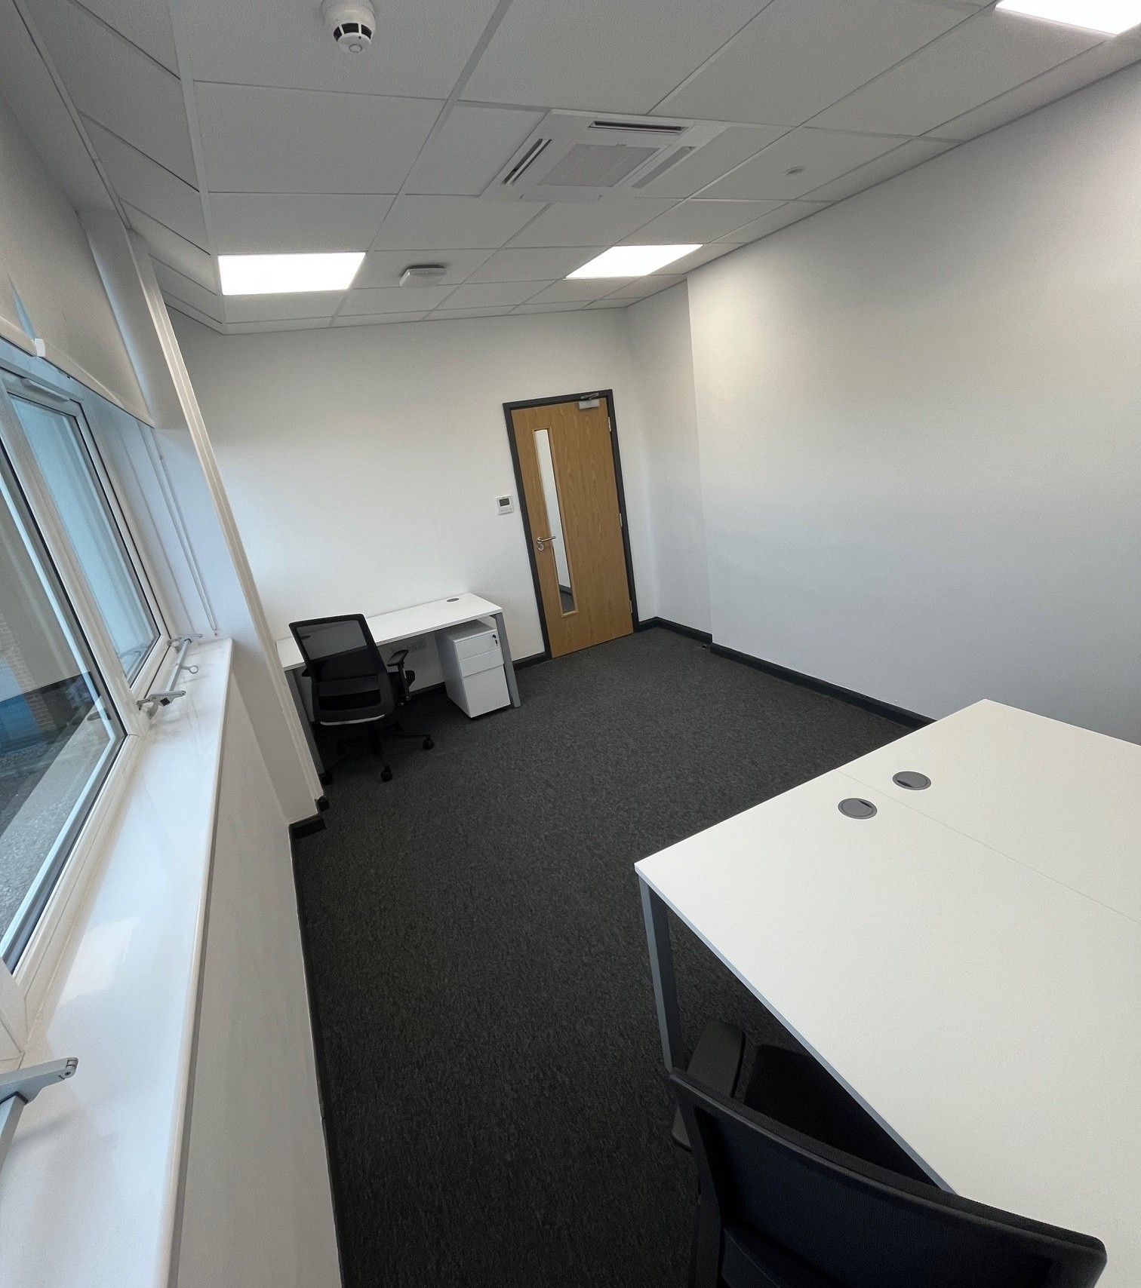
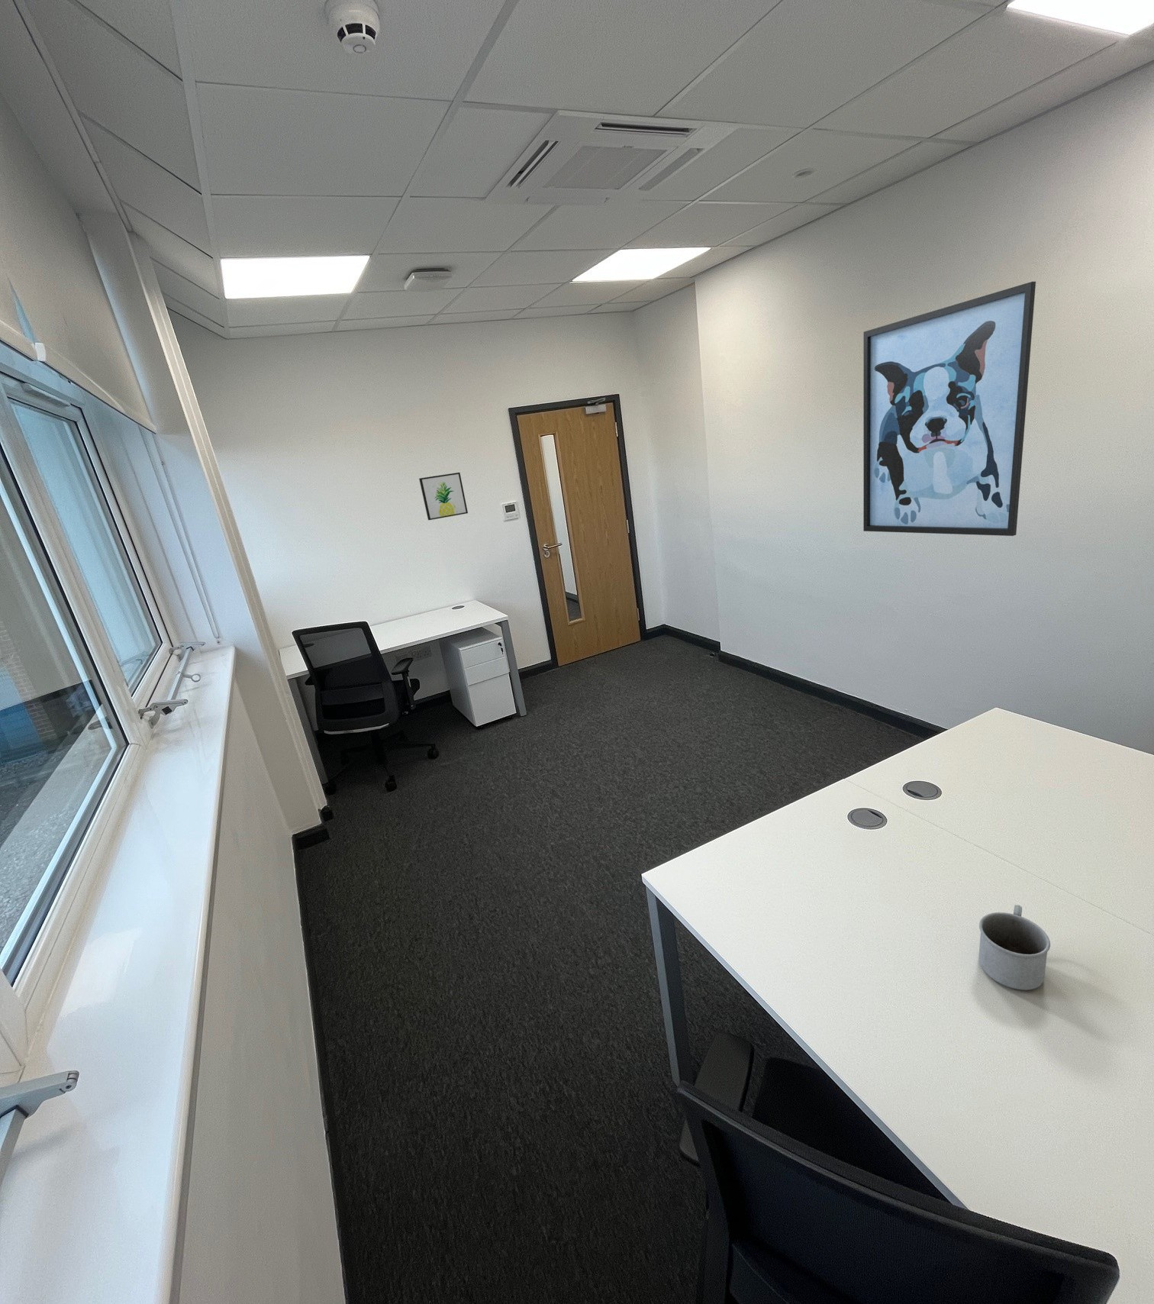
+ wall art [418,471,469,520]
+ wall art [862,281,1036,537]
+ mug [978,904,1052,991]
